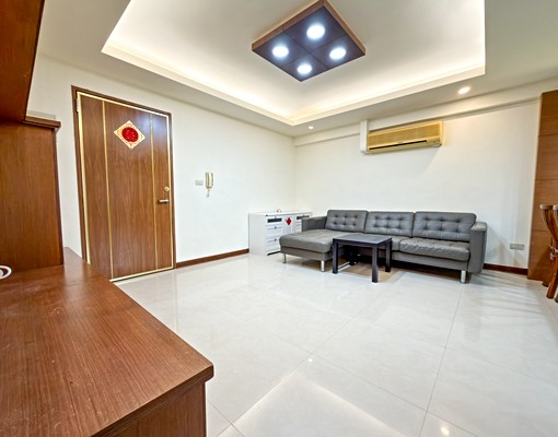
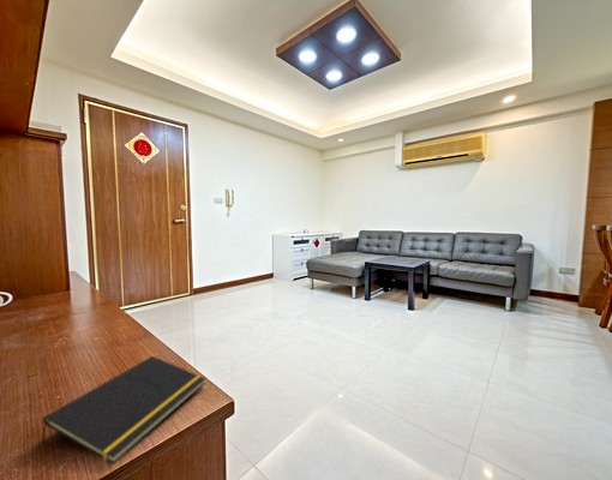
+ notepad [40,355,206,466]
